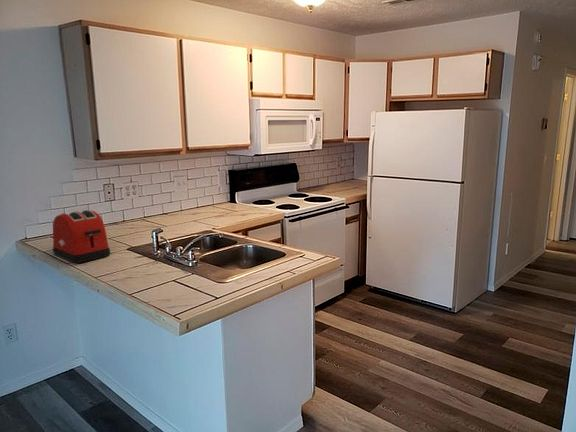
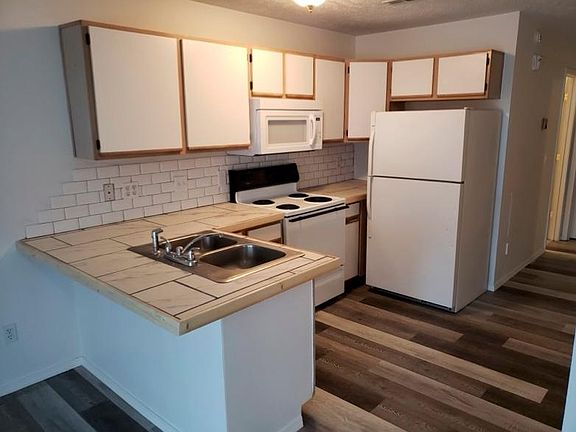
- toaster [52,209,111,264]
